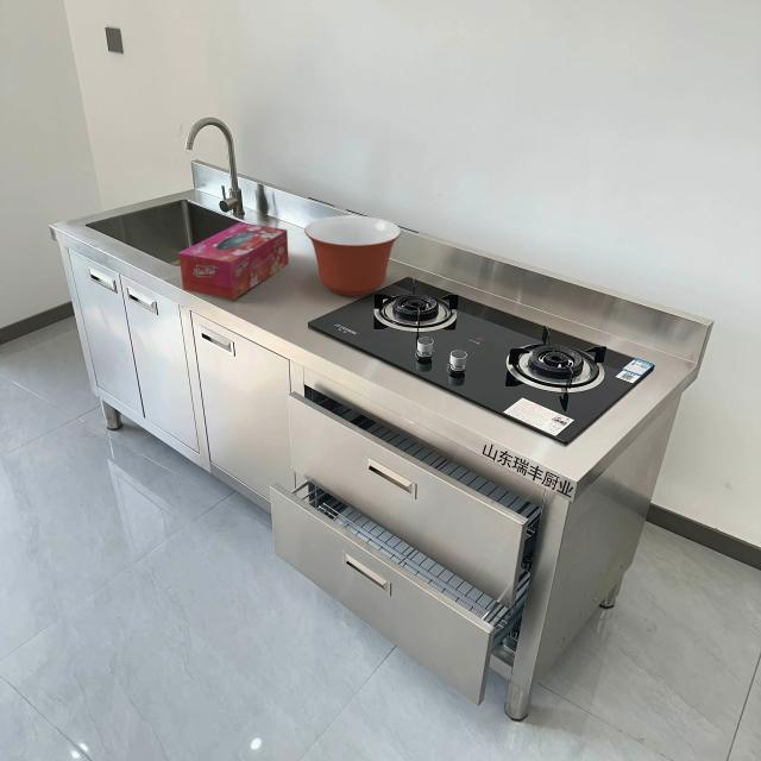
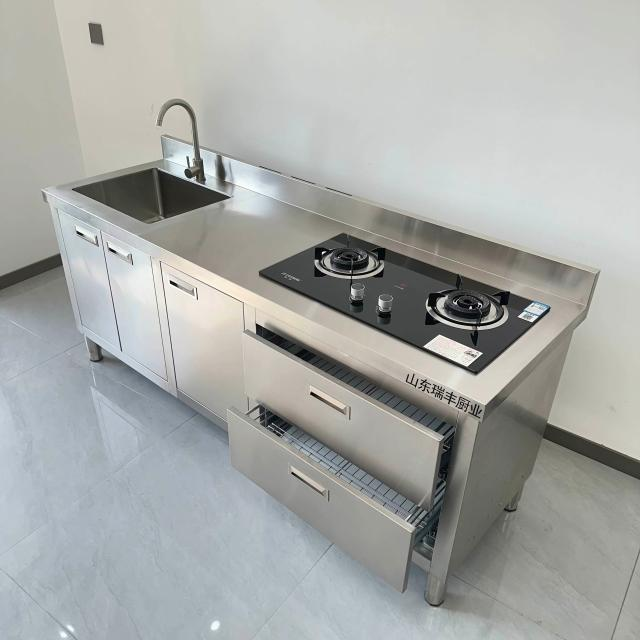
- tissue box [177,221,290,301]
- mixing bowl [303,214,402,297]
